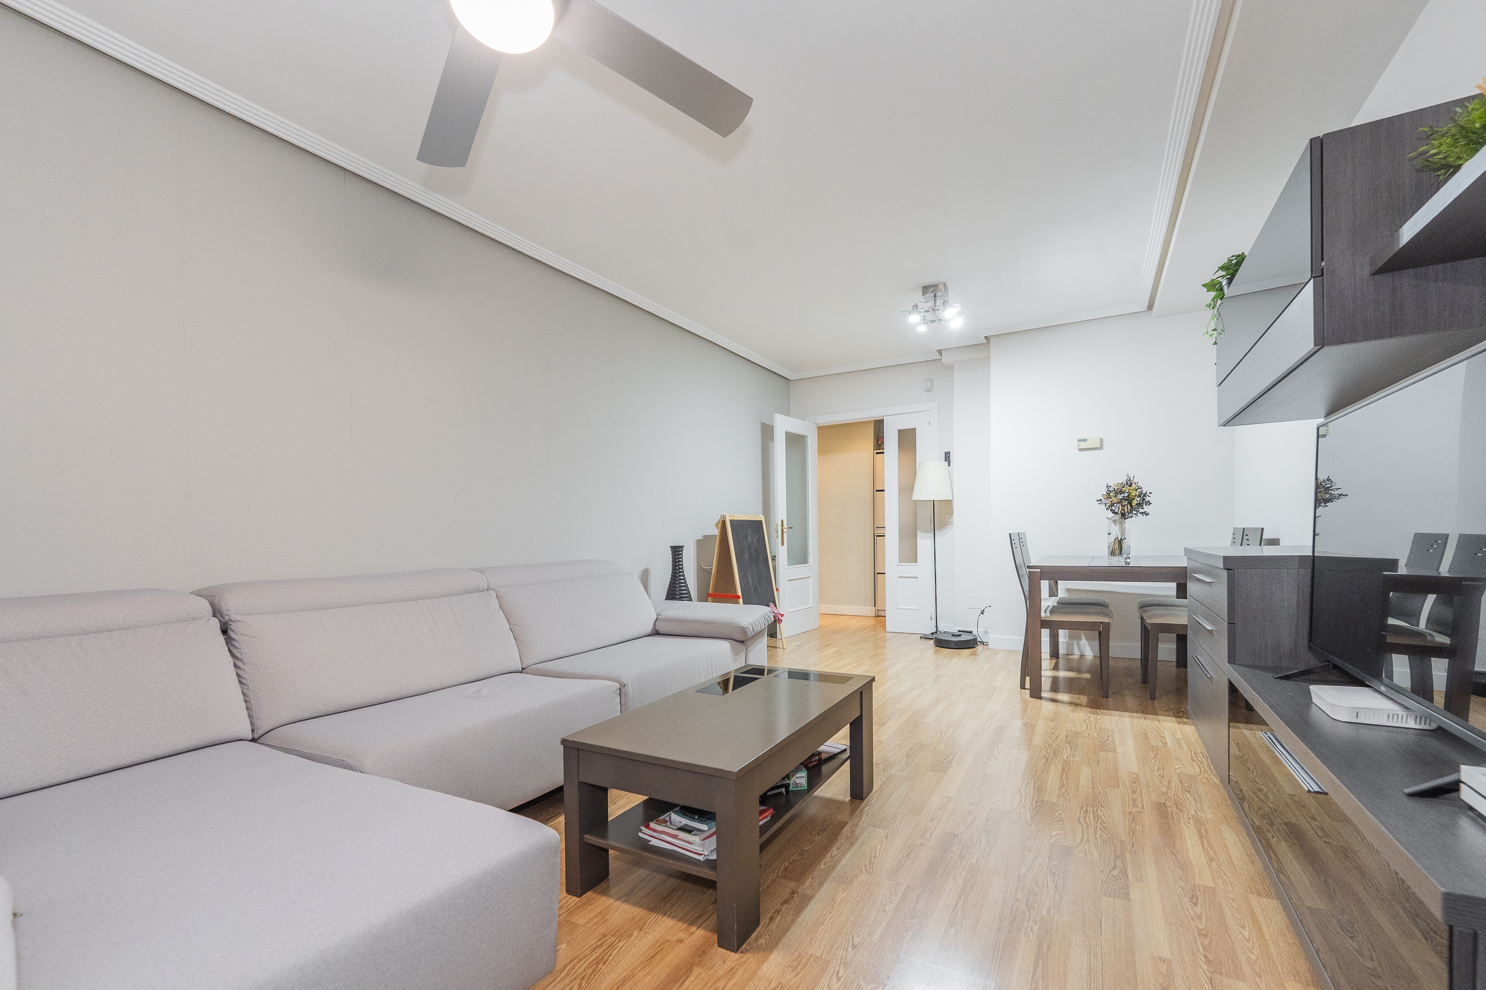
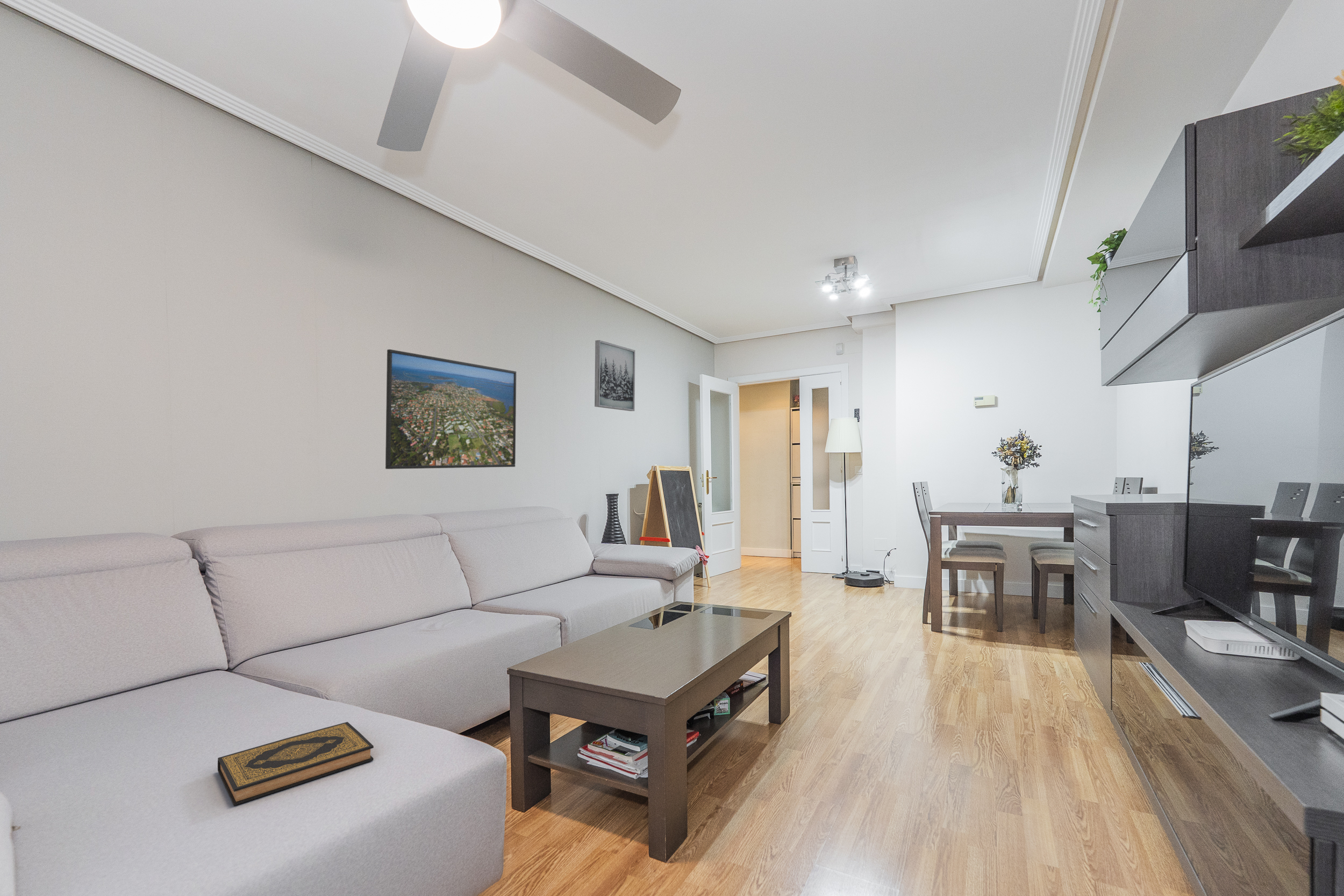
+ hardback book [217,721,374,806]
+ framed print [385,349,517,470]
+ wall art [594,340,635,412]
